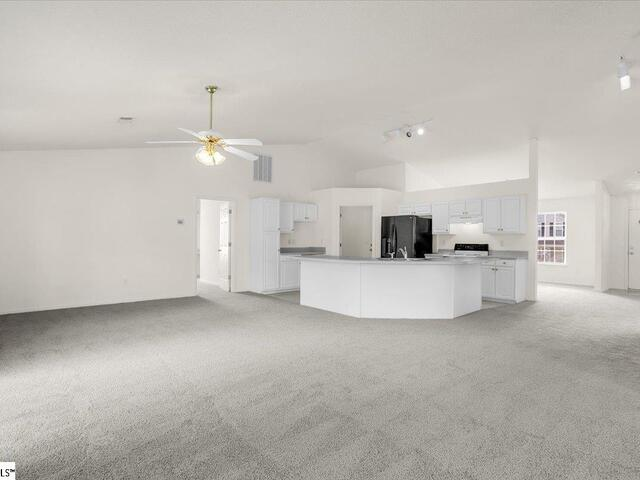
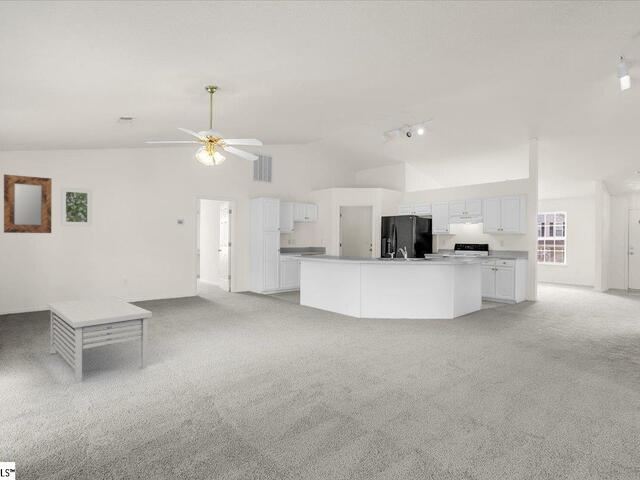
+ home mirror [3,174,53,234]
+ coffee table [46,296,153,385]
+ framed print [60,186,93,227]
